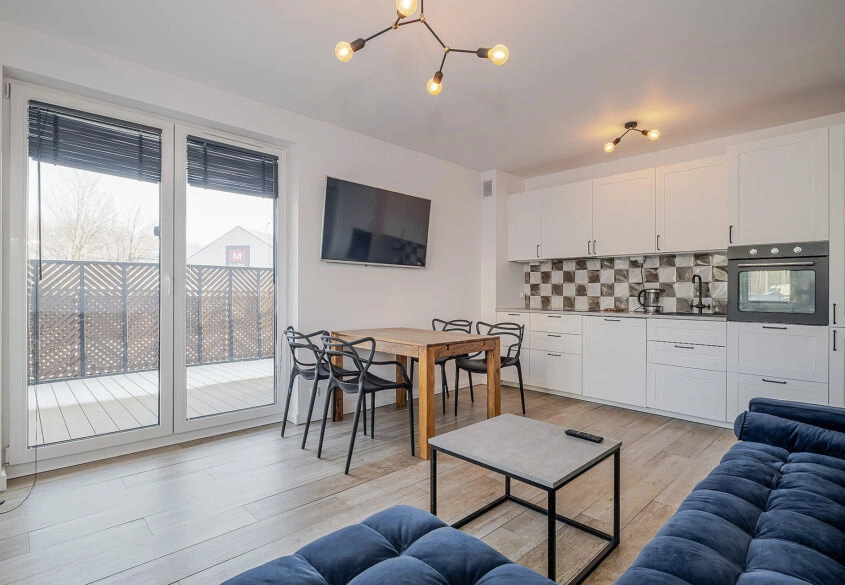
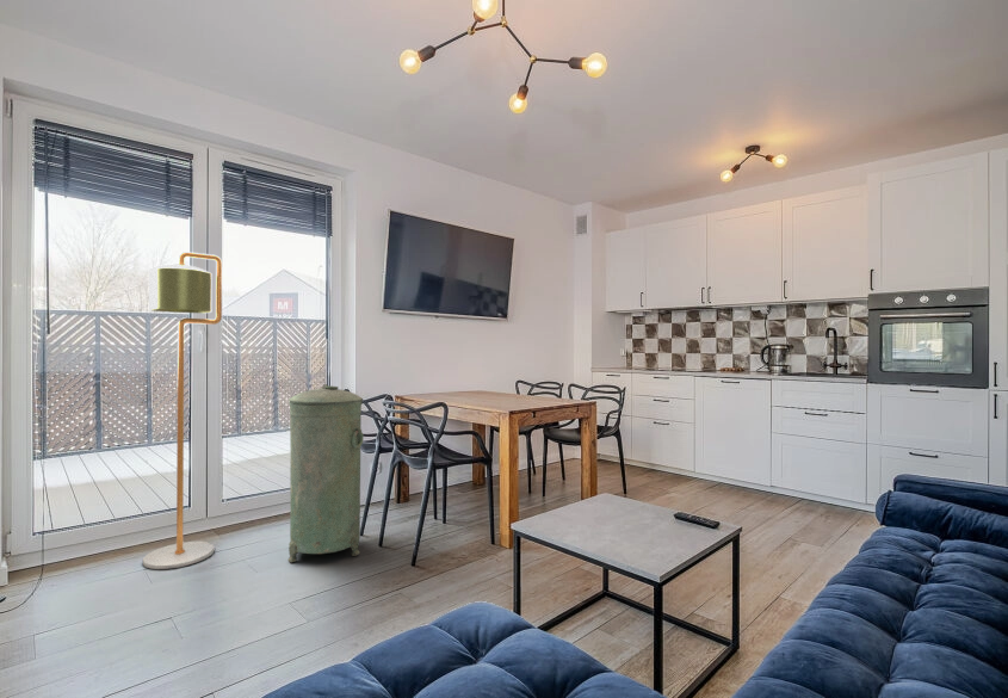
+ trash can [287,383,365,563]
+ floor lamp [142,251,223,570]
